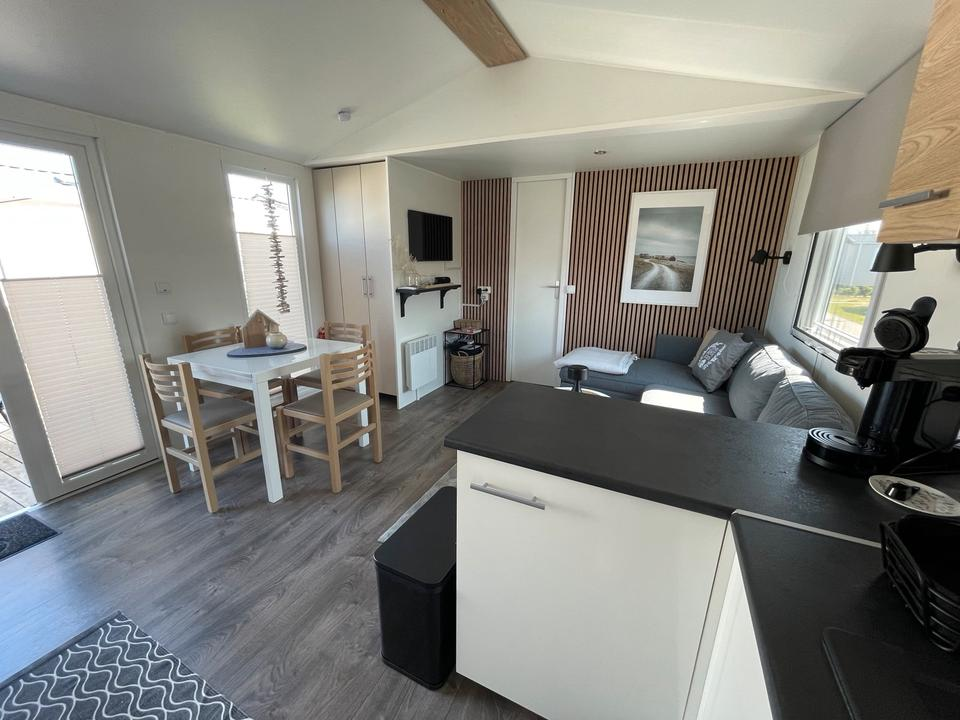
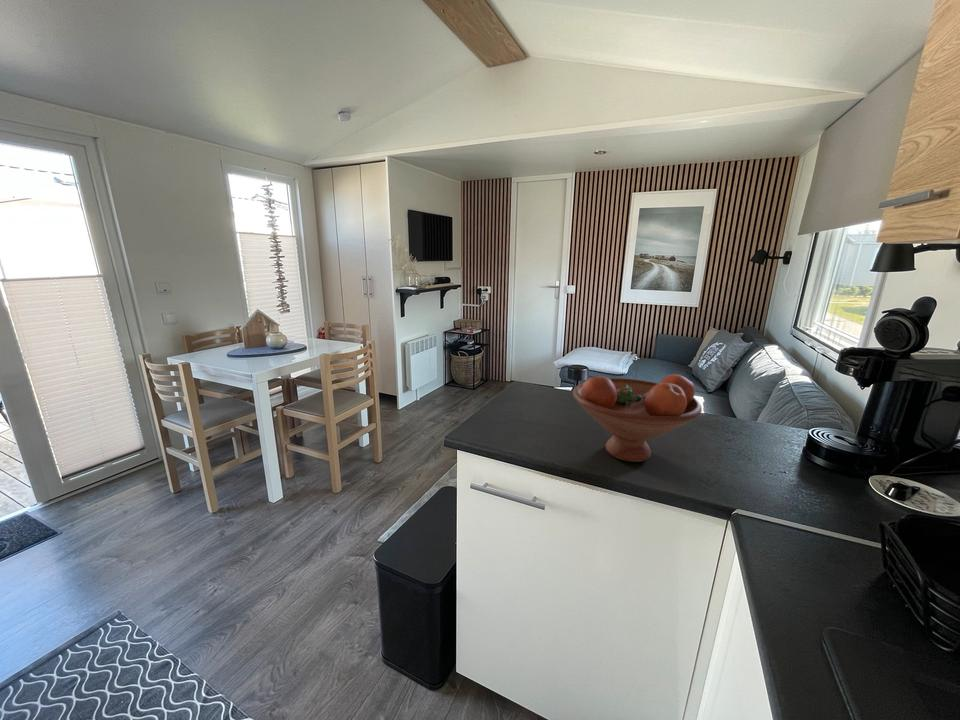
+ fruit bowl [572,373,703,463]
